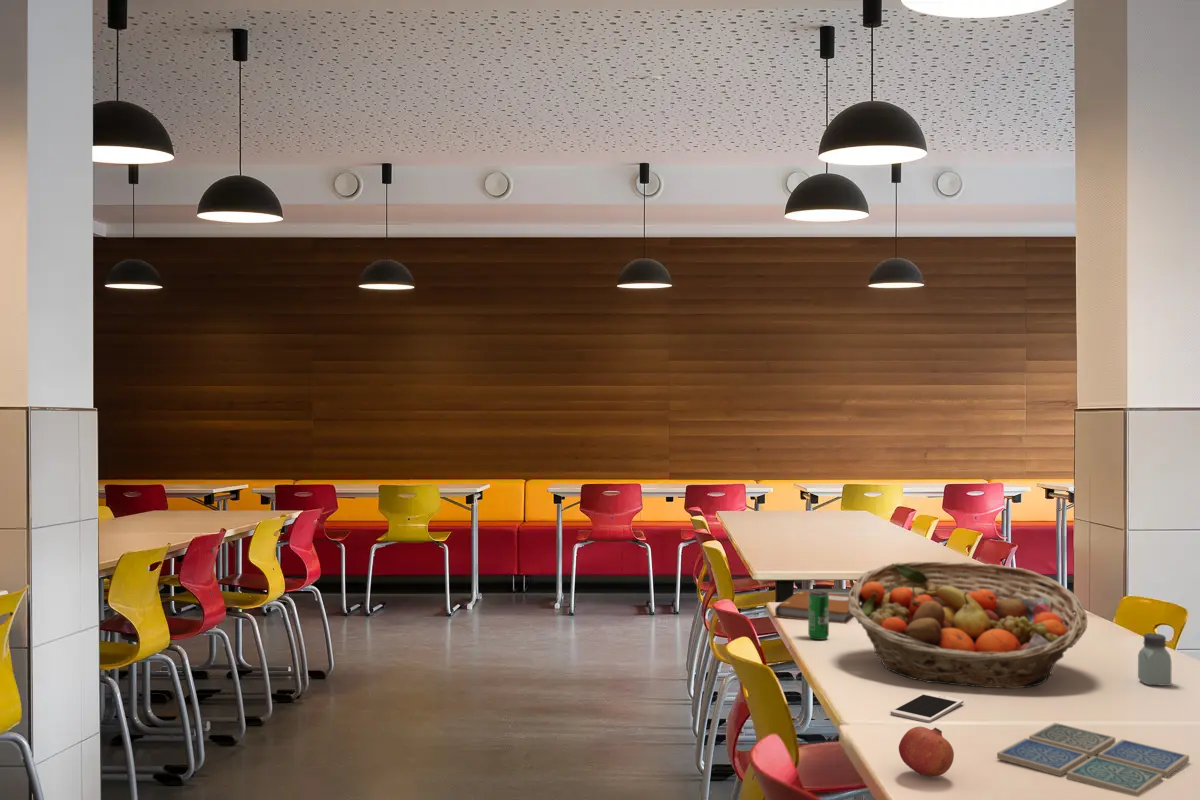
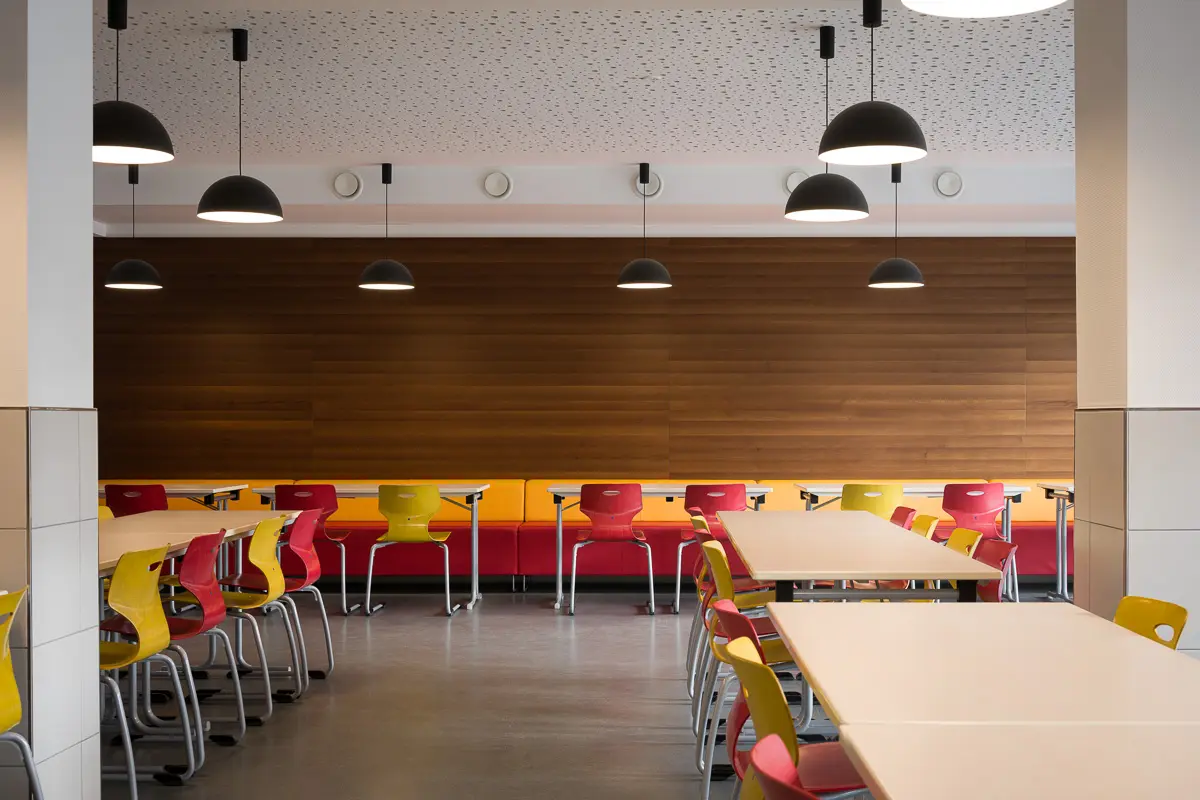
- cell phone [889,691,964,724]
- pomegranate [898,725,955,777]
- drink coaster [996,722,1190,798]
- beverage can [807,589,830,641]
- notebook [774,590,855,625]
- saltshaker [1137,632,1172,687]
- fruit basket [848,561,1088,689]
